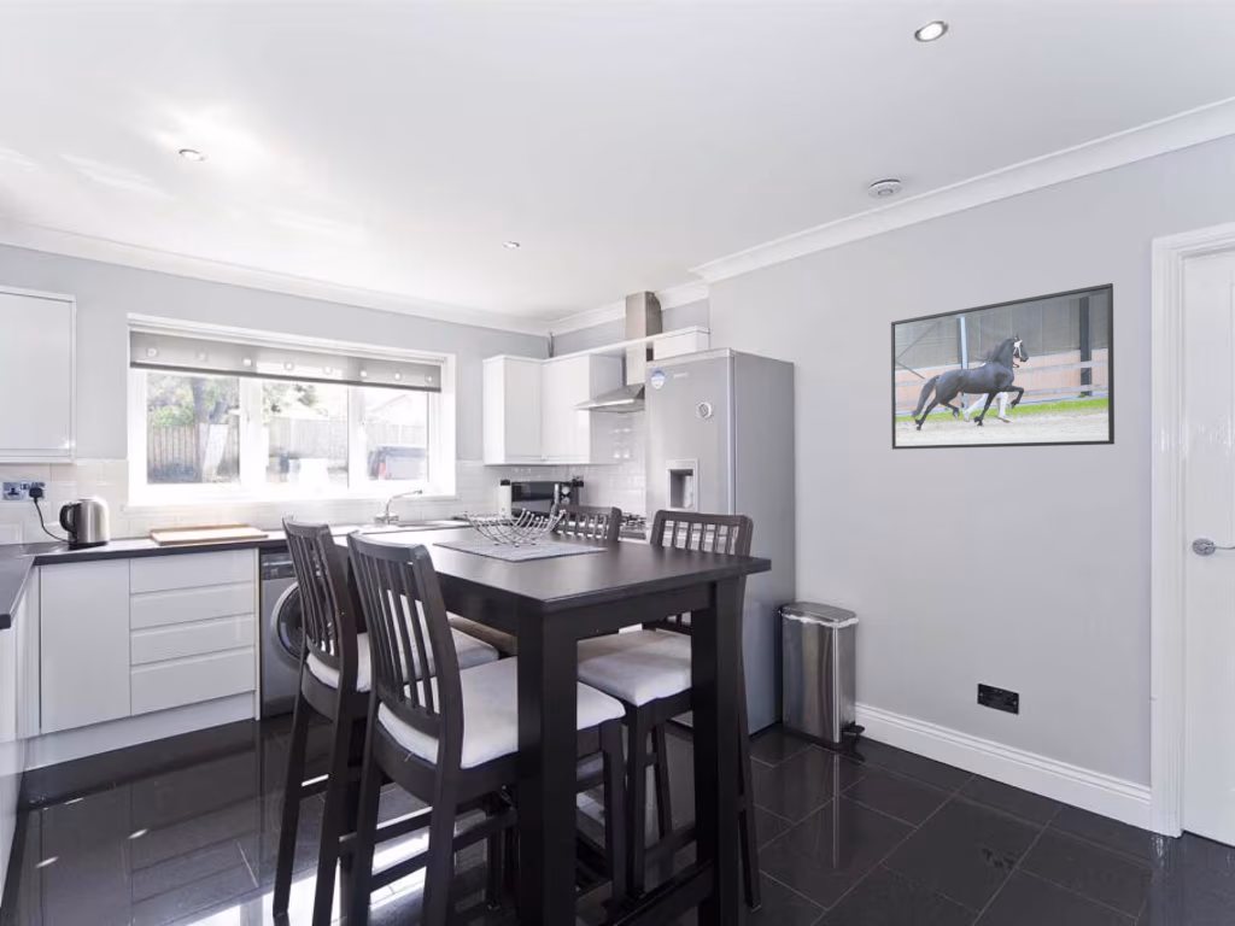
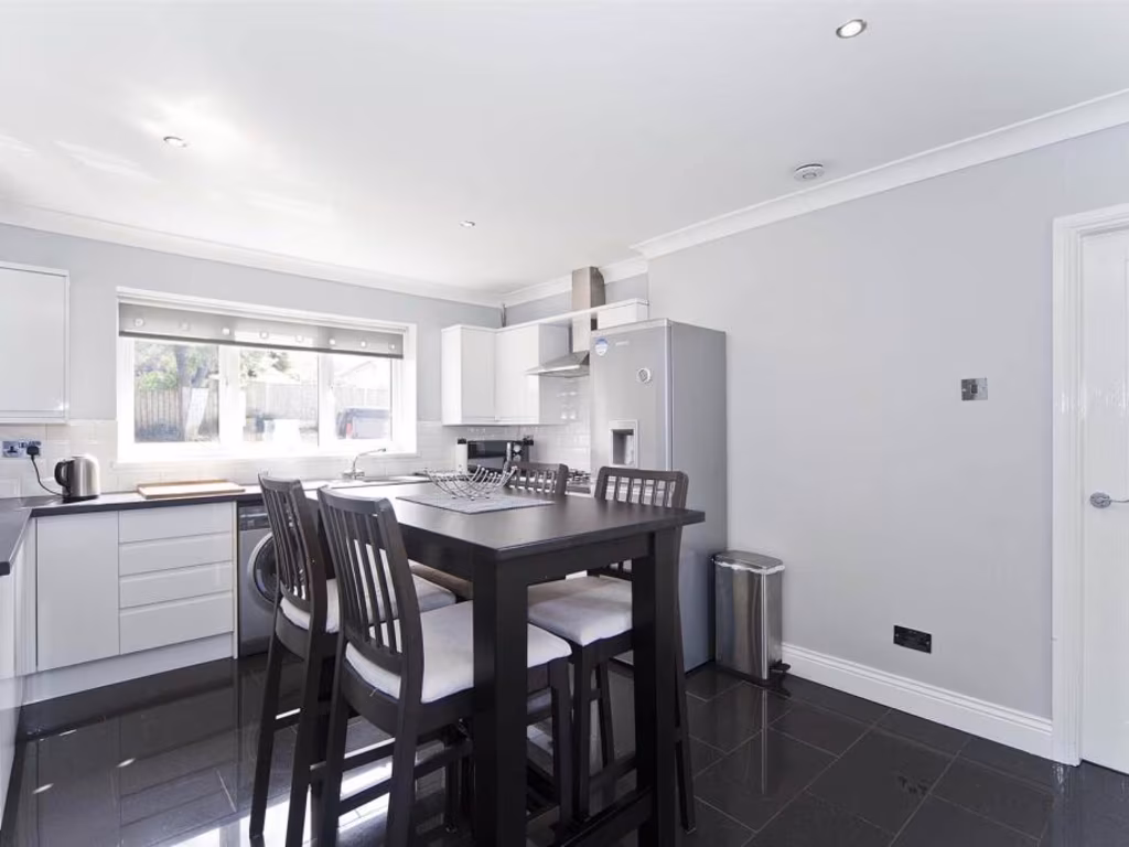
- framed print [890,282,1116,451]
